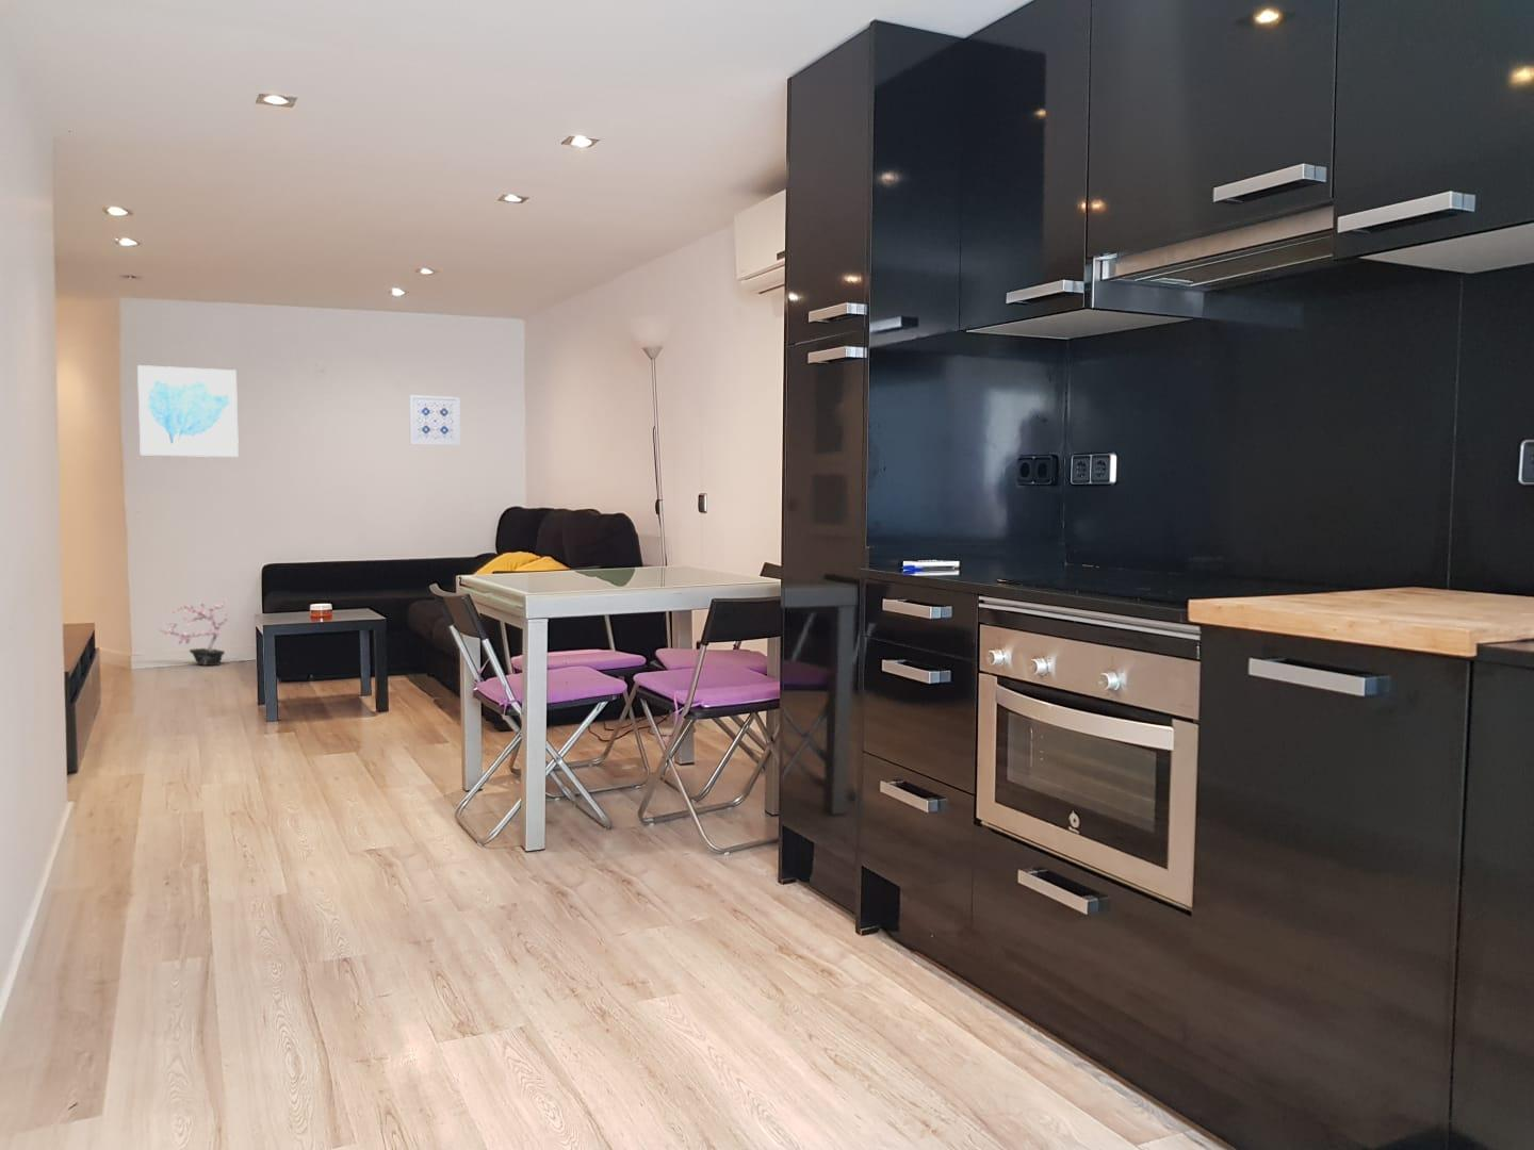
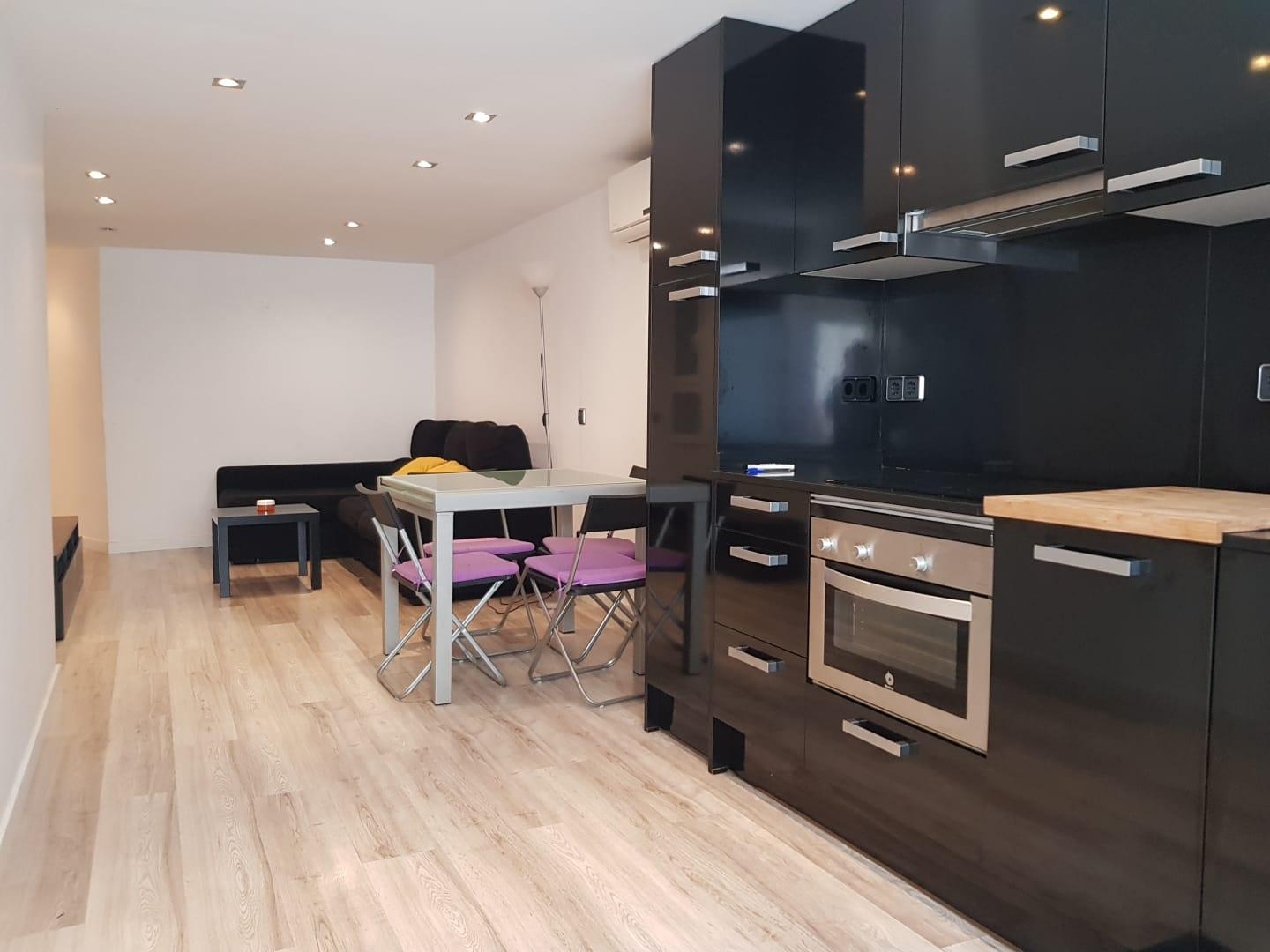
- potted plant [158,598,229,667]
- wall art [408,394,461,446]
- wall art [136,364,239,458]
